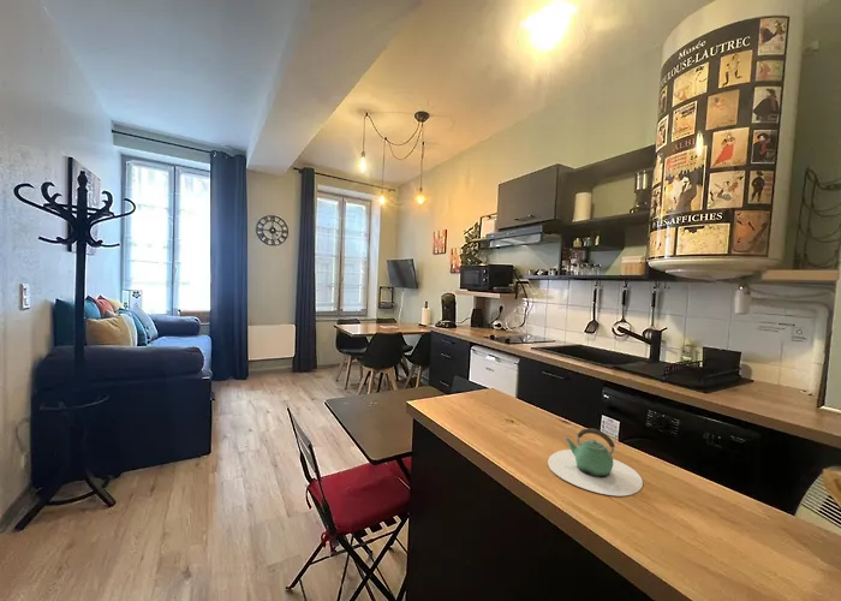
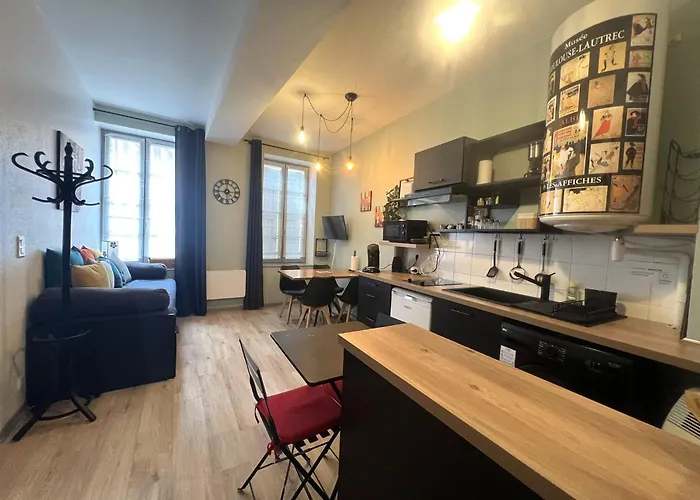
- teapot [547,427,644,498]
